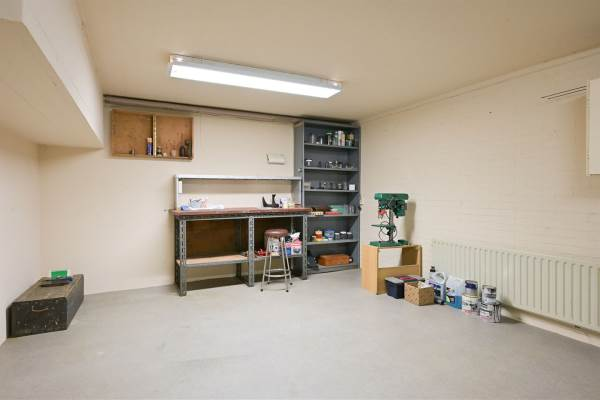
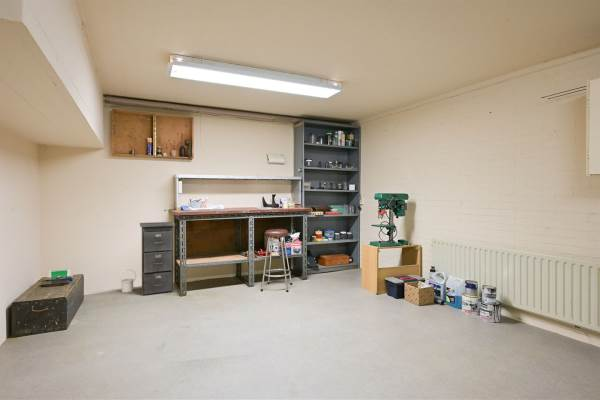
+ bucket [118,268,137,293]
+ filing cabinet [139,221,176,296]
